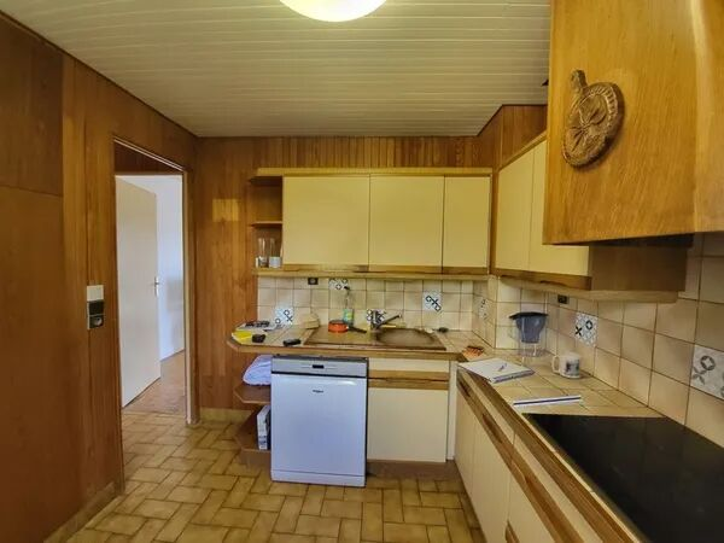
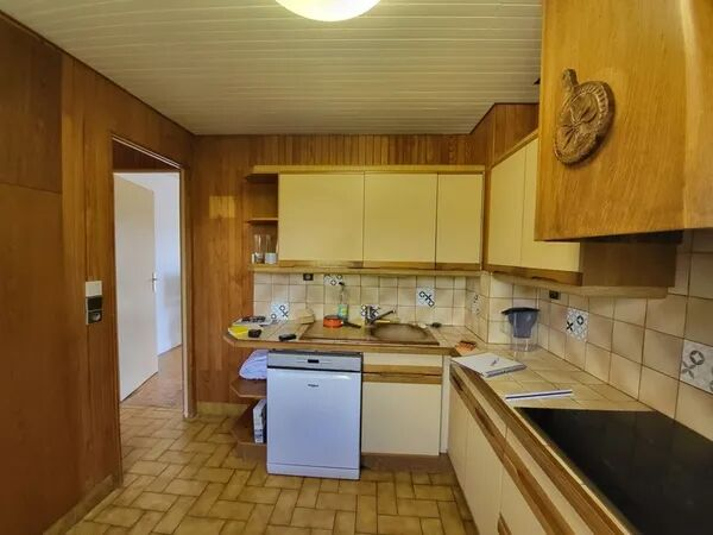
- mug [550,351,583,379]
